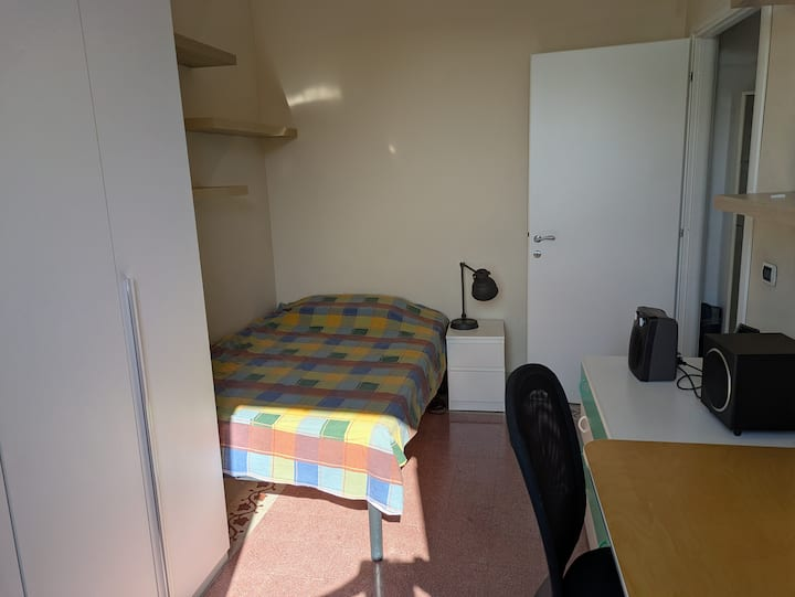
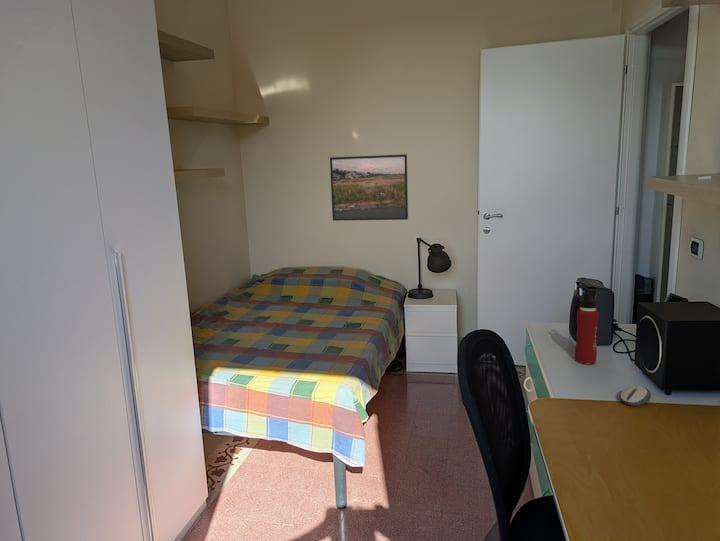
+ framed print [329,153,409,222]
+ computer mouse [620,384,652,407]
+ water bottle [574,288,600,365]
